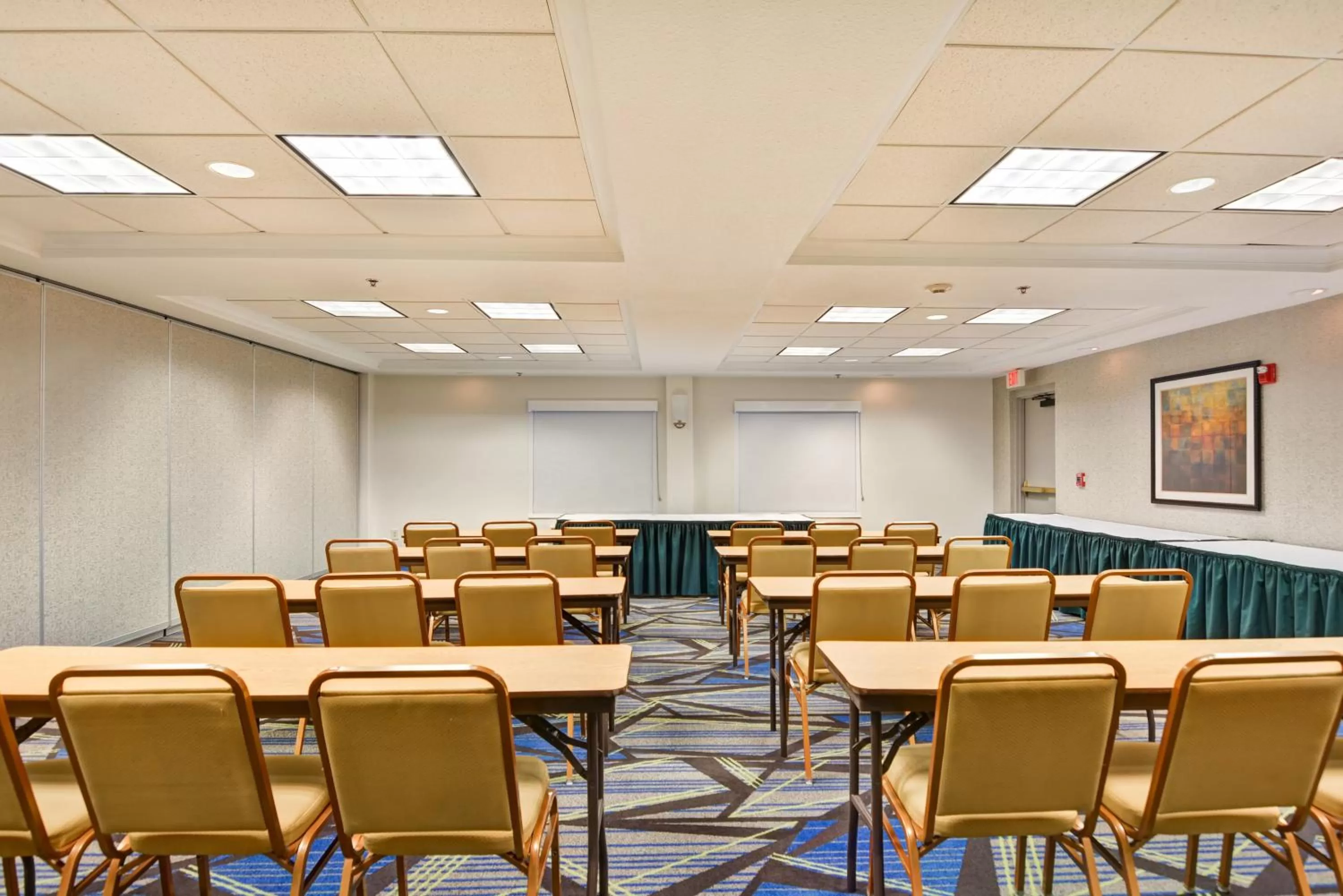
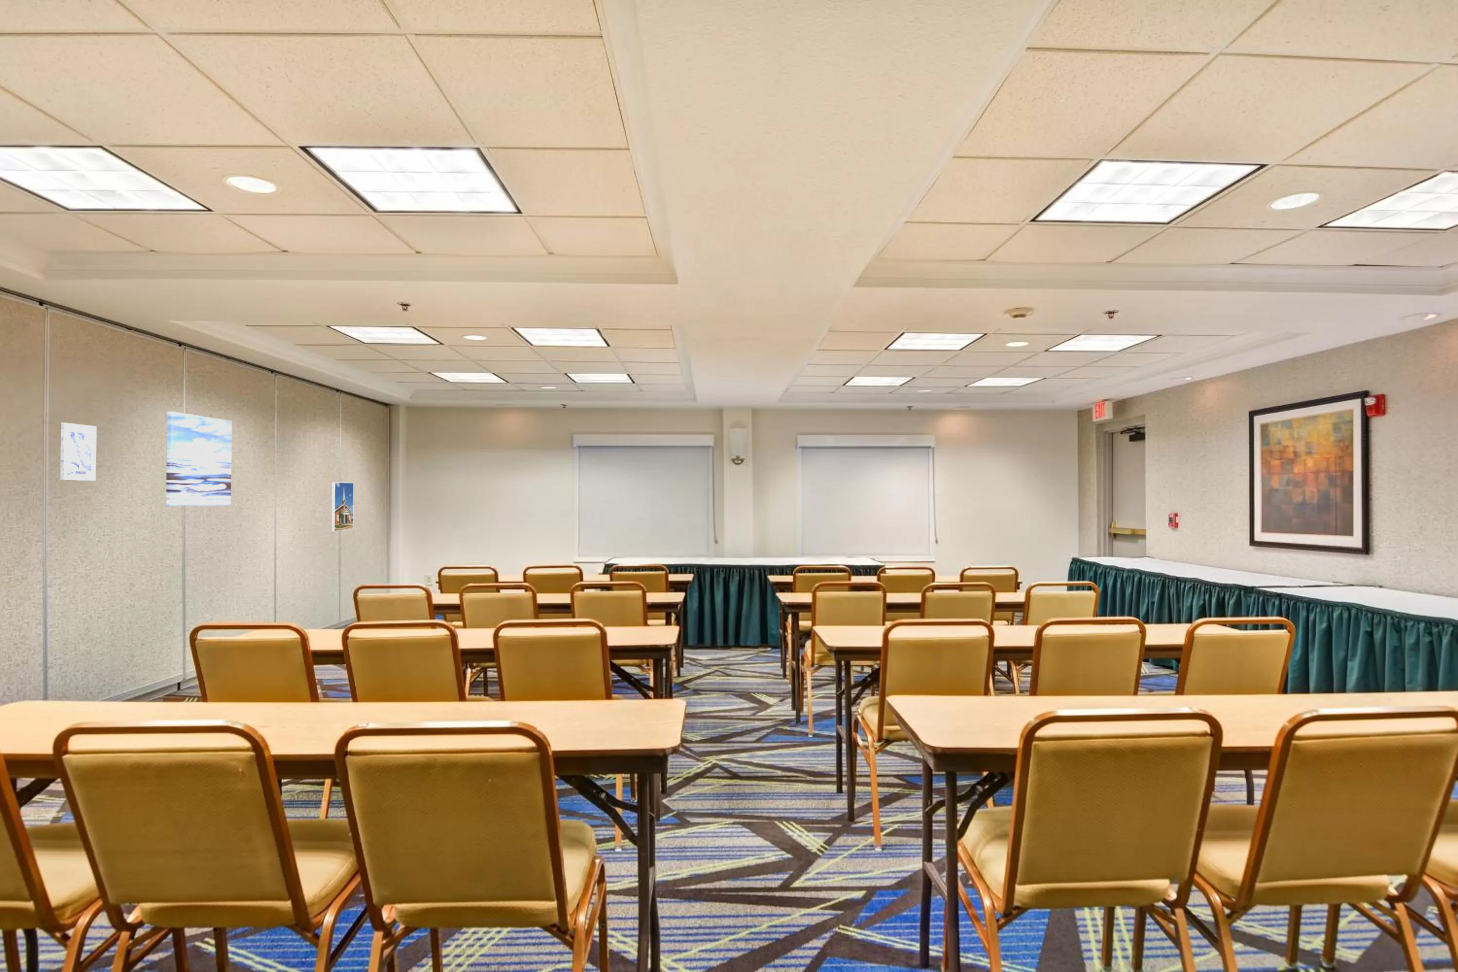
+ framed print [331,482,354,532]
+ wall art [60,422,98,482]
+ wall art [166,411,232,507]
